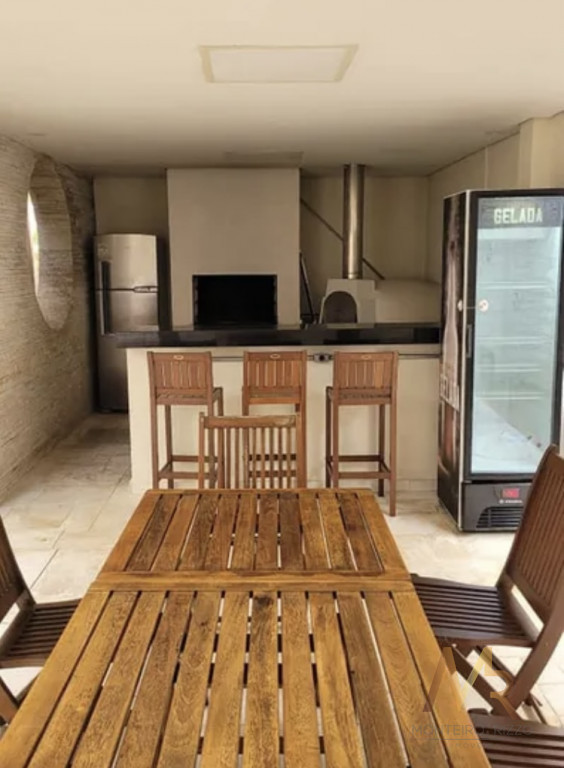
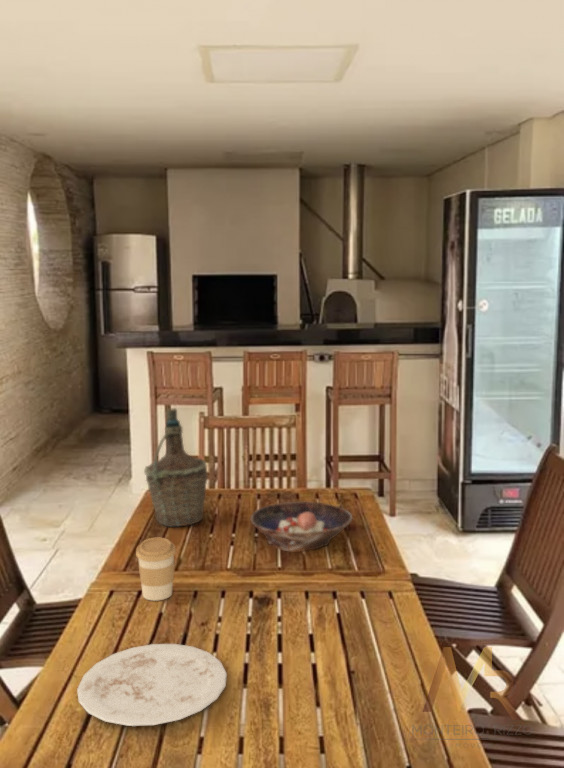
+ plate [76,643,228,727]
+ coffee cup [135,536,177,602]
+ bowl [250,500,354,553]
+ bottle [143,407,208,528]
